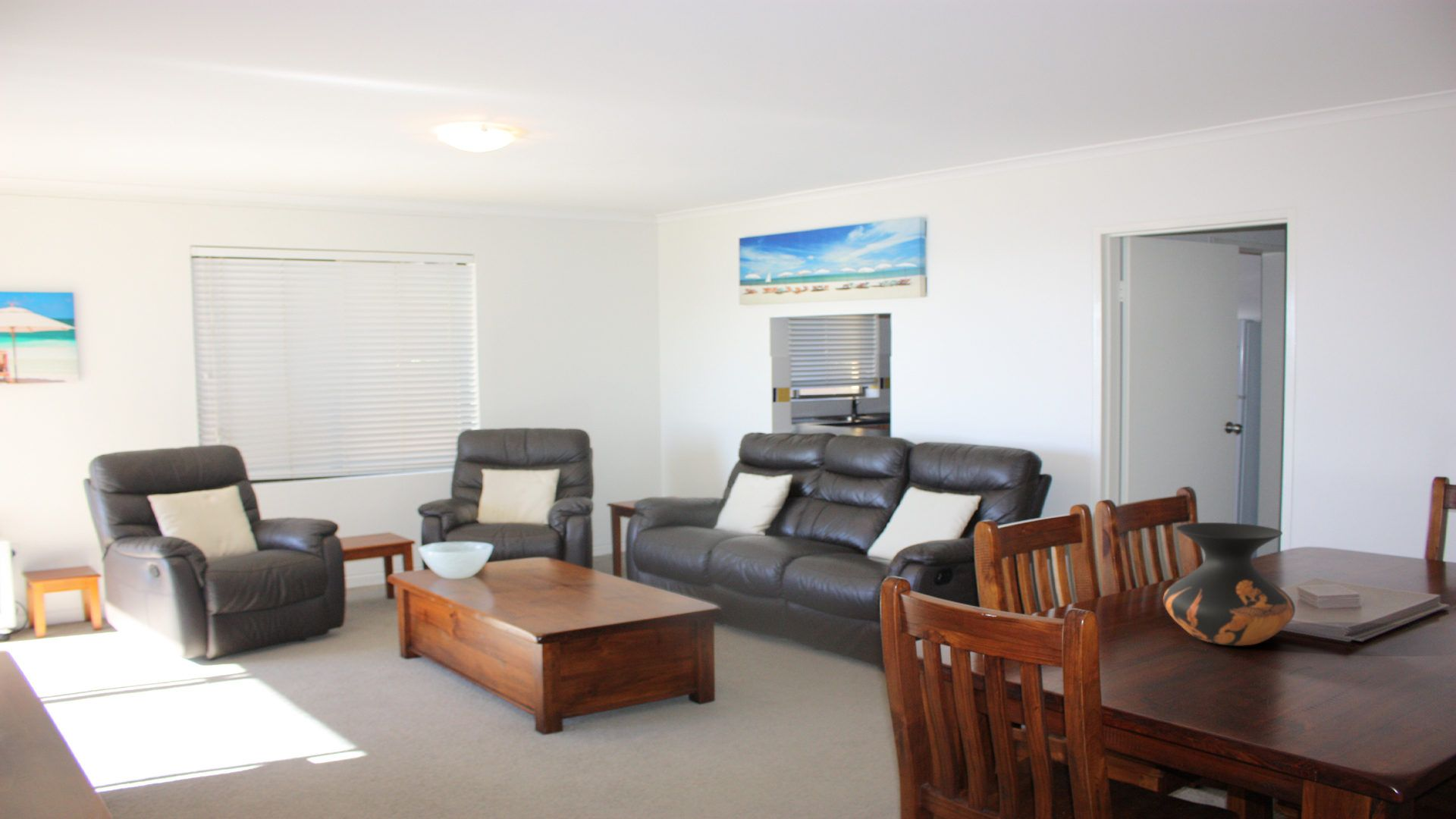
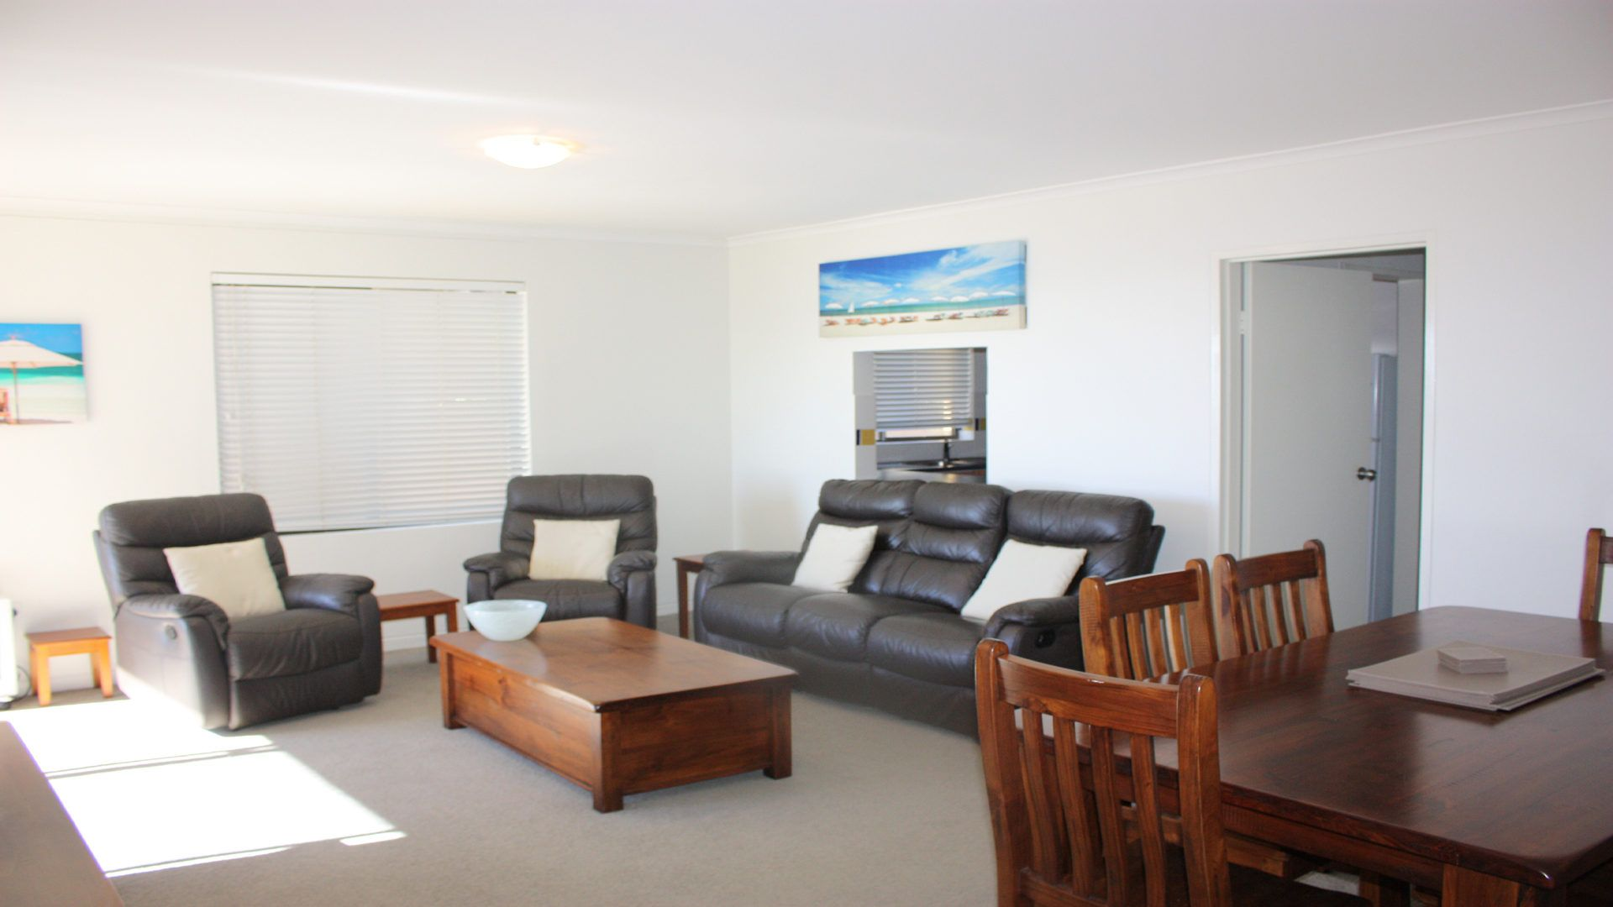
- vase [1163,522,1296,647]
